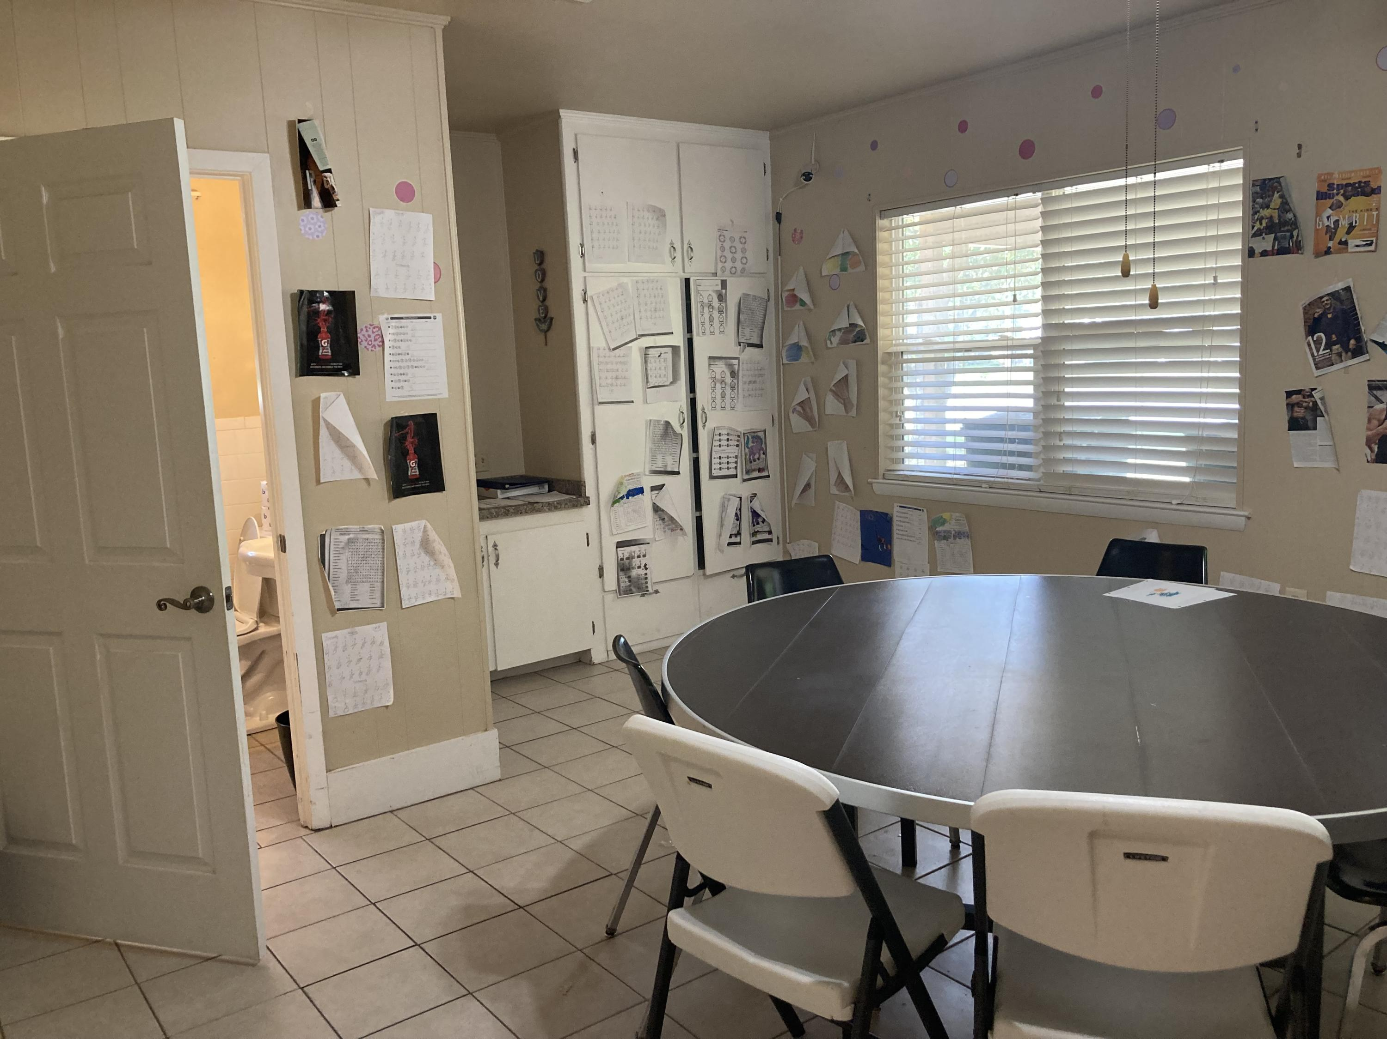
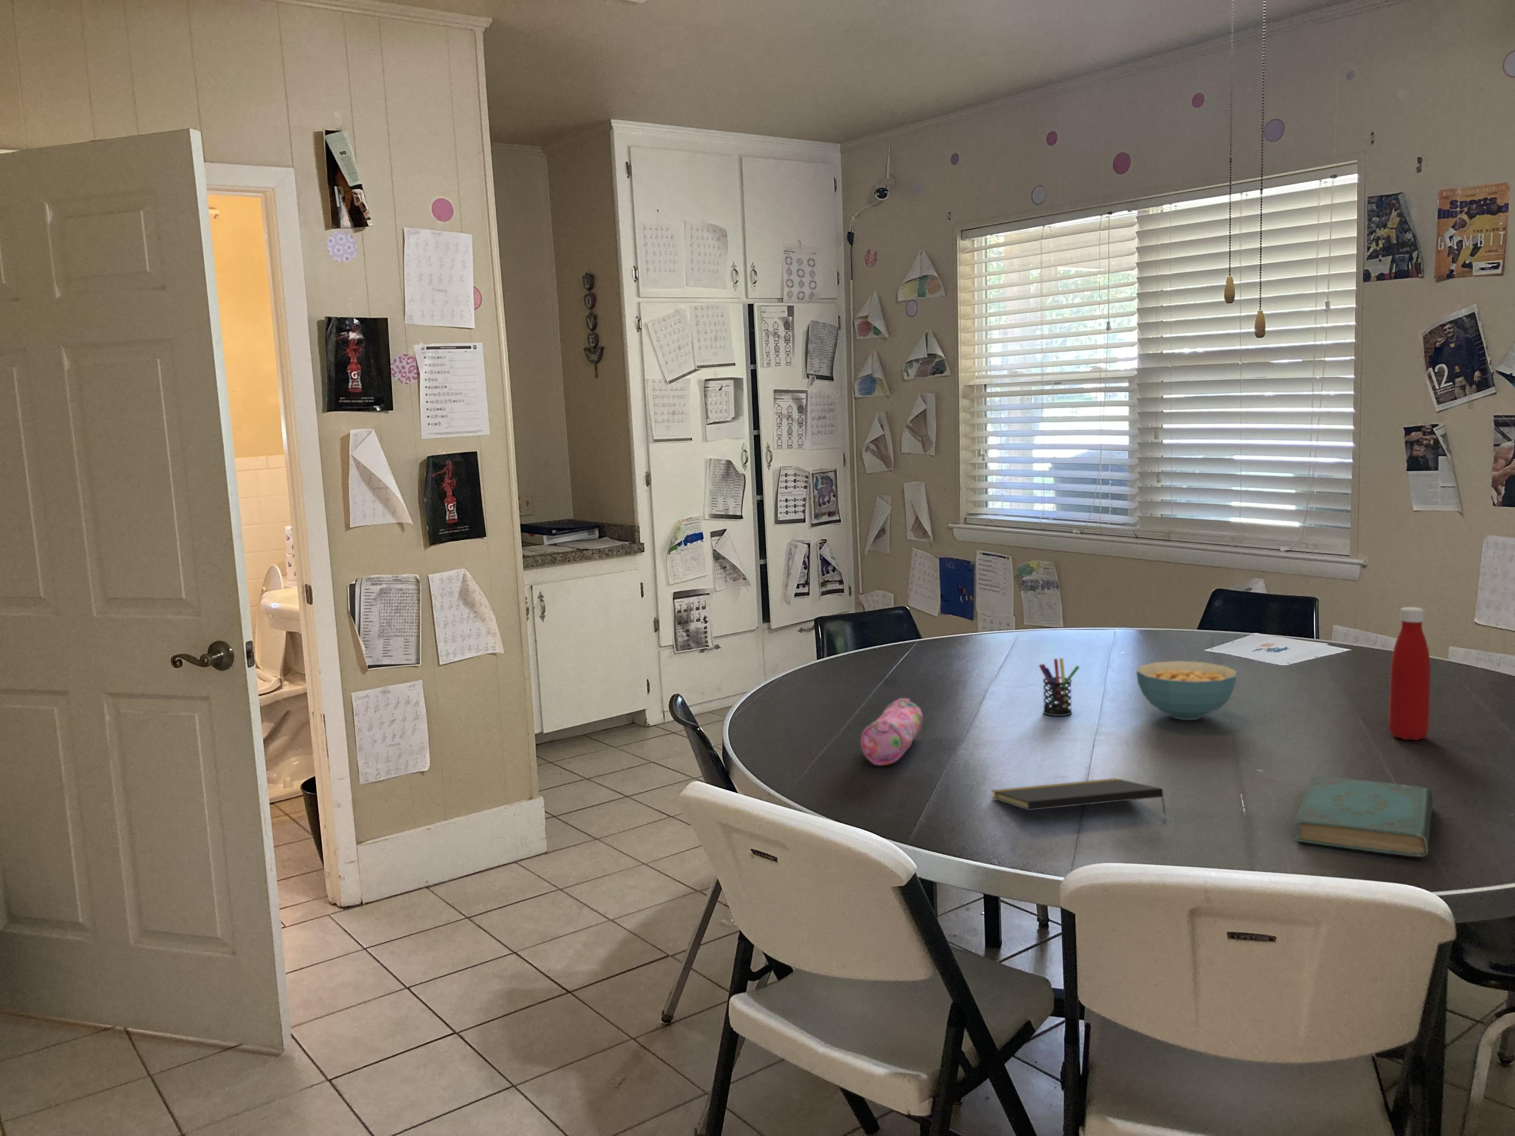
+ pen holder [1039,657,1081,716]
+ bottle [1389,607,1431,741]
+ pencil case [860,698,923,766]
+ cereal bowl [1136,660,1238,721]
+ notepad [991,778,1167,816]
+ book [1294,776,1433,857]
